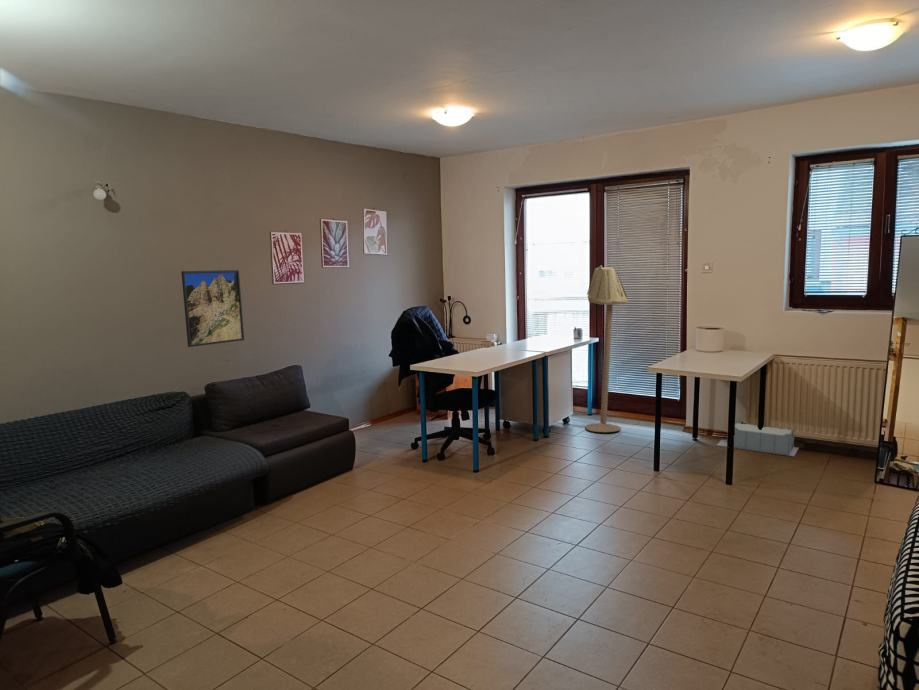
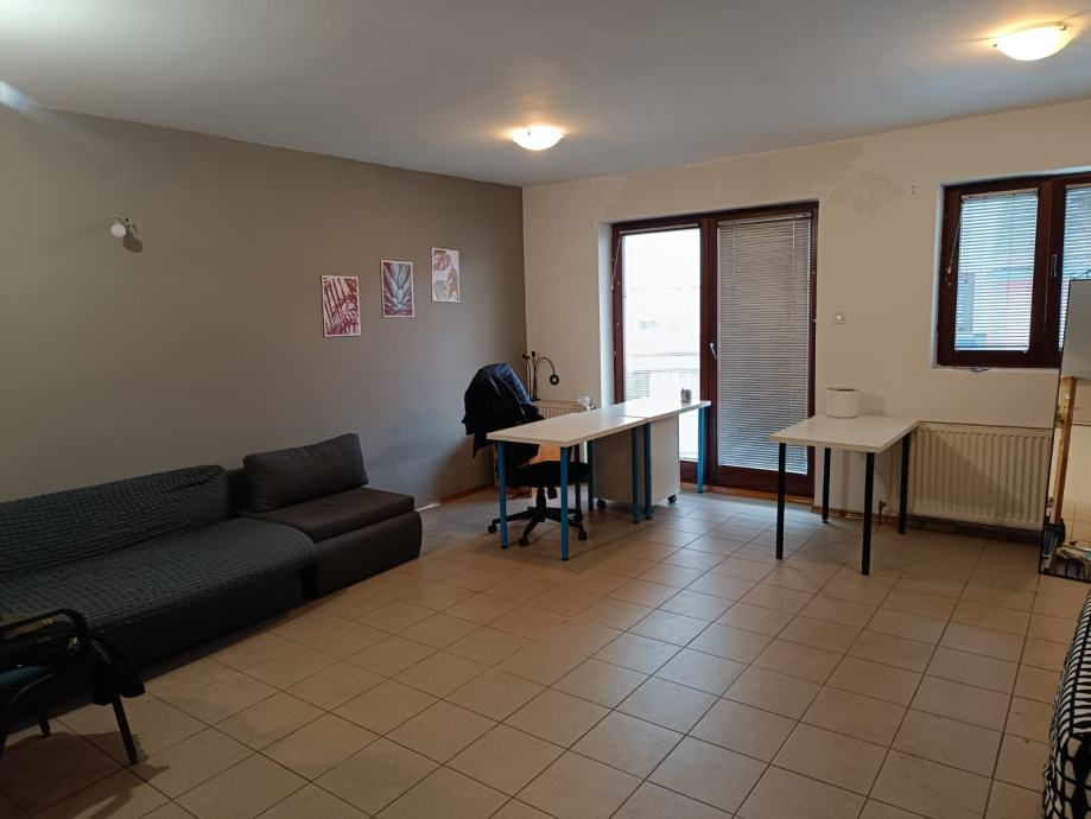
- floor lamp [584,265,629,433]
- storage bin [716,419,800,457]
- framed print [180,269,245,348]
